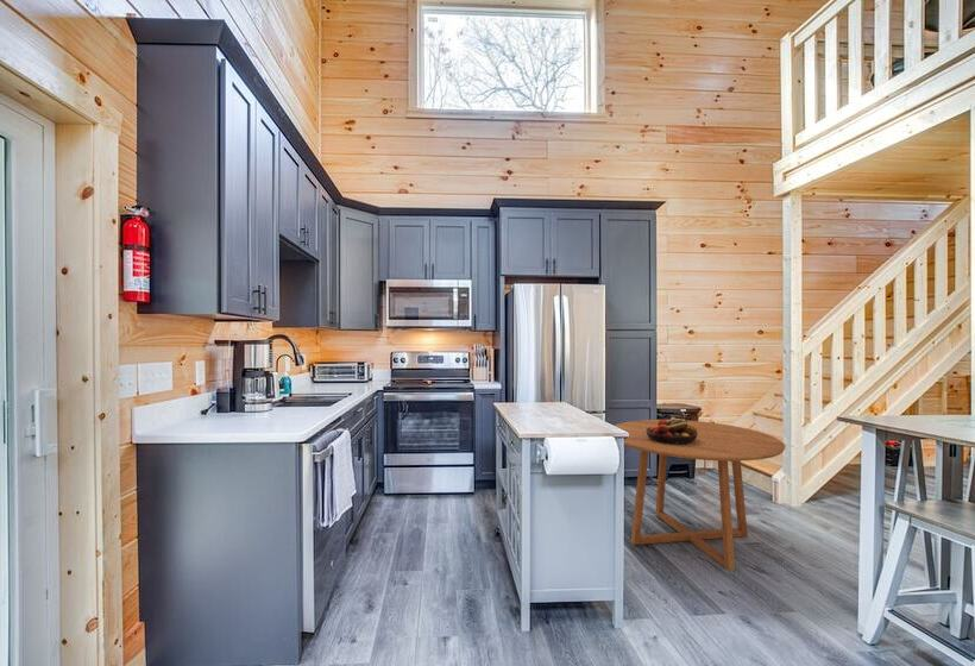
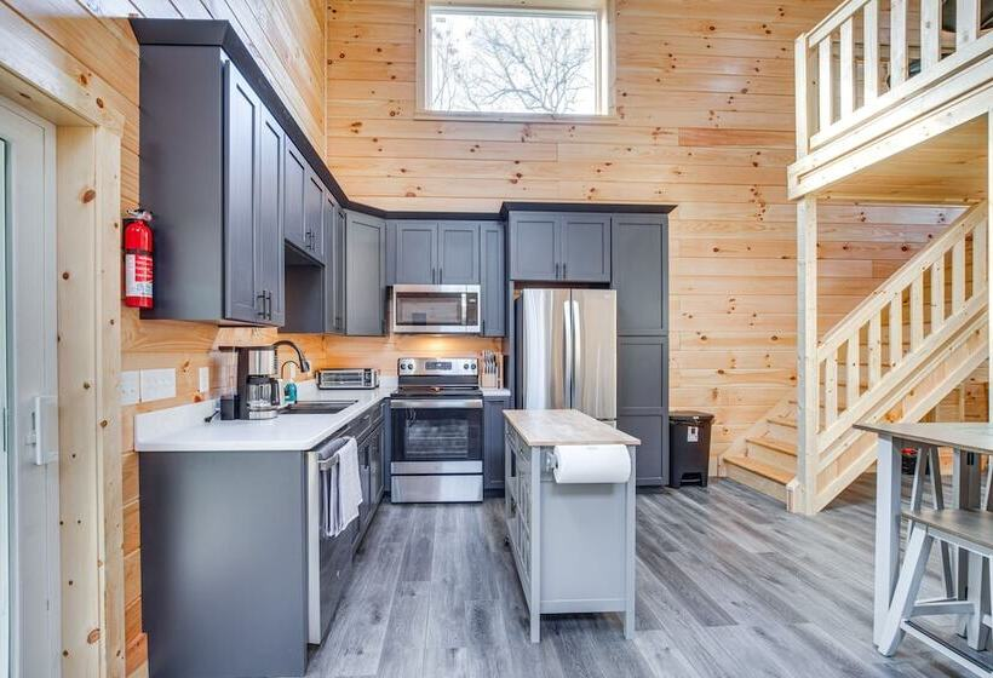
- dining table [614,419,787,571]
- fruit bowl [646,415,698,445]
